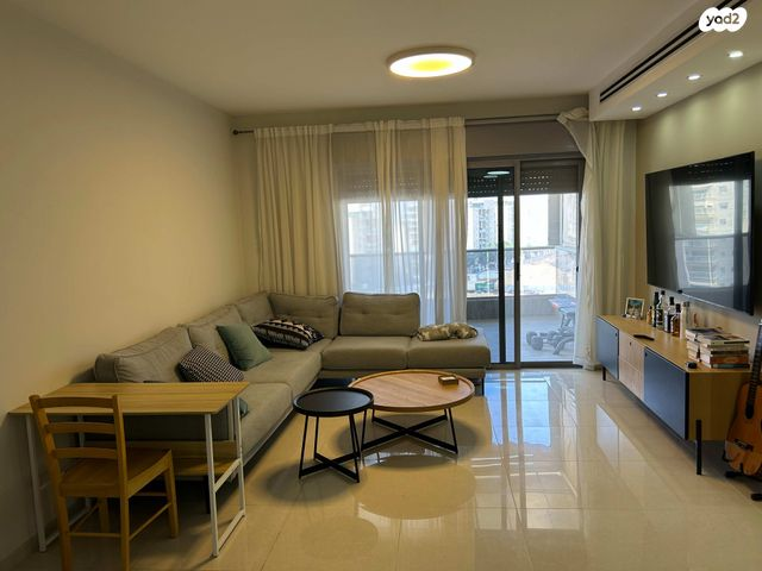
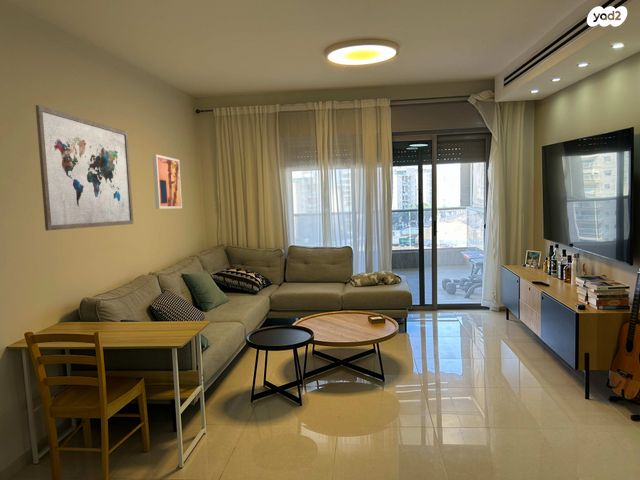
+ wall art [35,104,134,231]
+ wall art [151,154,183,210]
